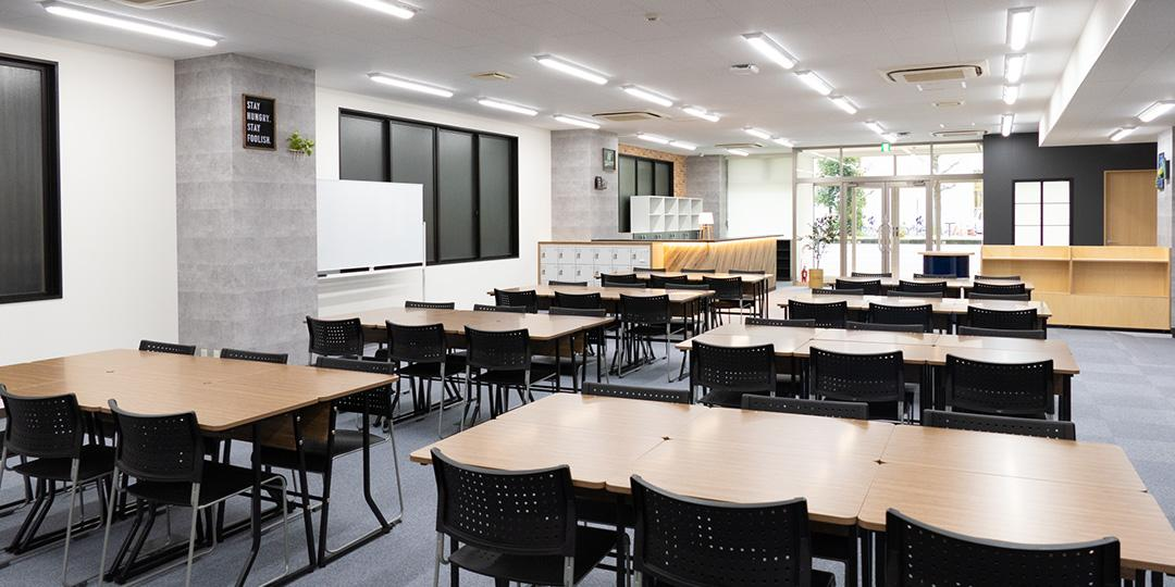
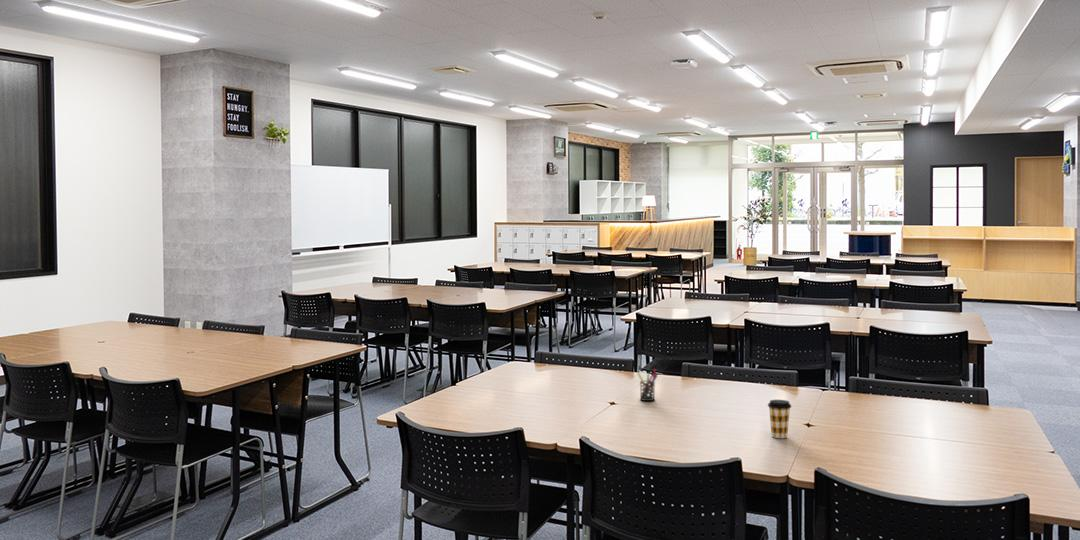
+ coffee cup [767,399,792,439]
+ pen holder [636,368,659,402]
